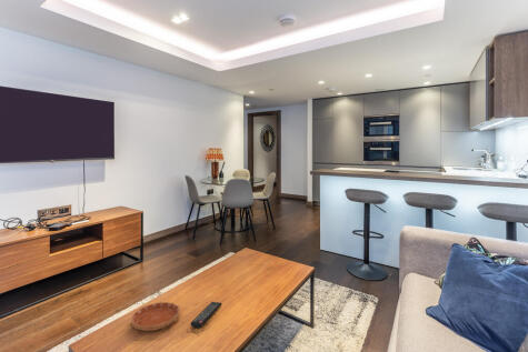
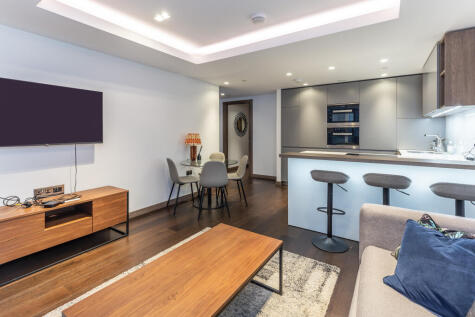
- remote control [190,301,222,329]
- saucer [130,301,180,332]
